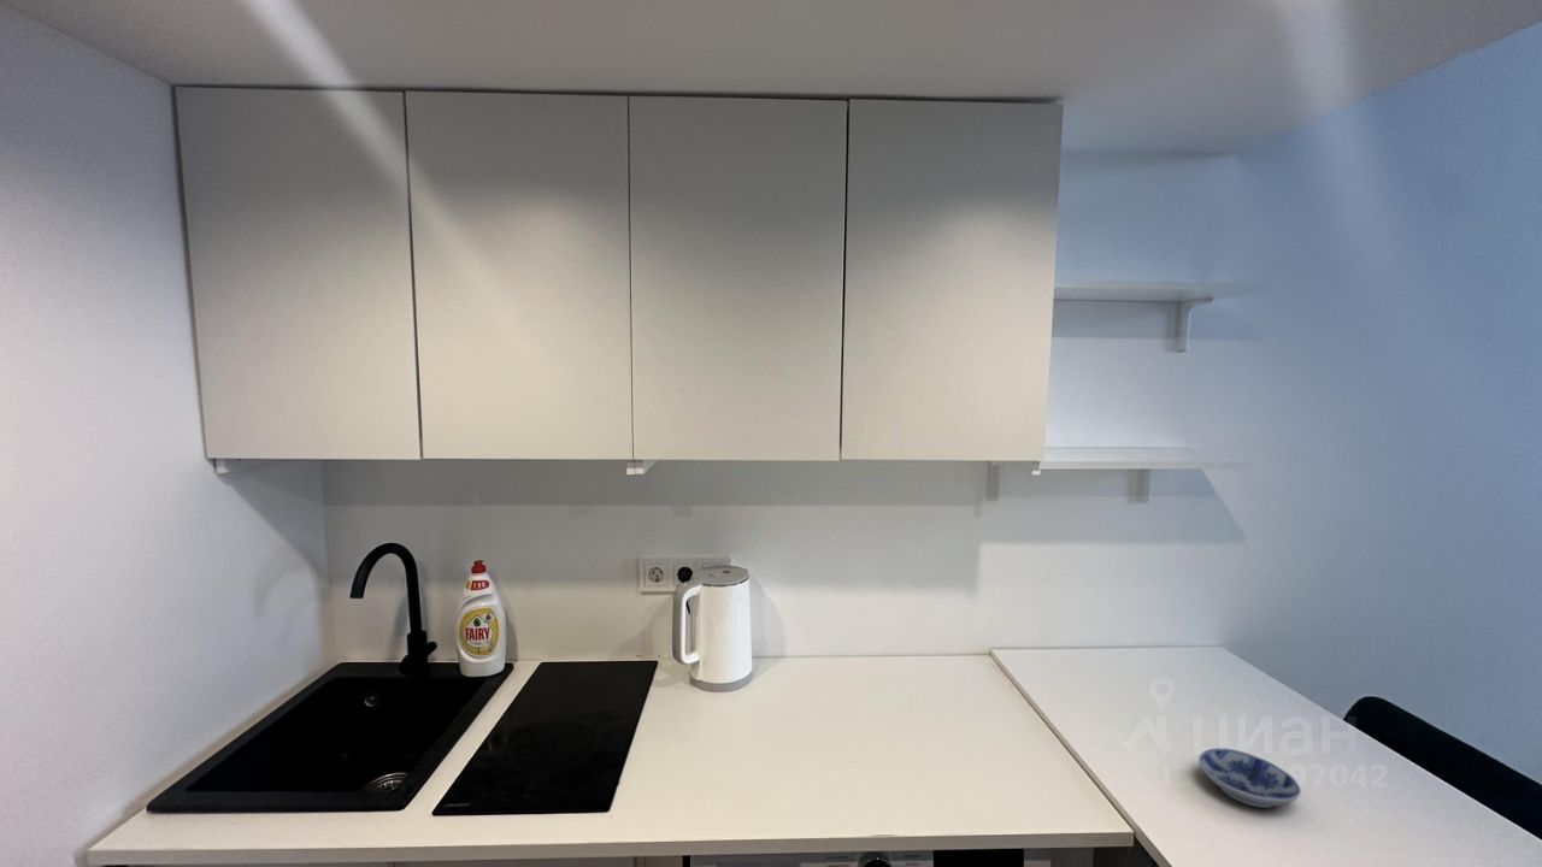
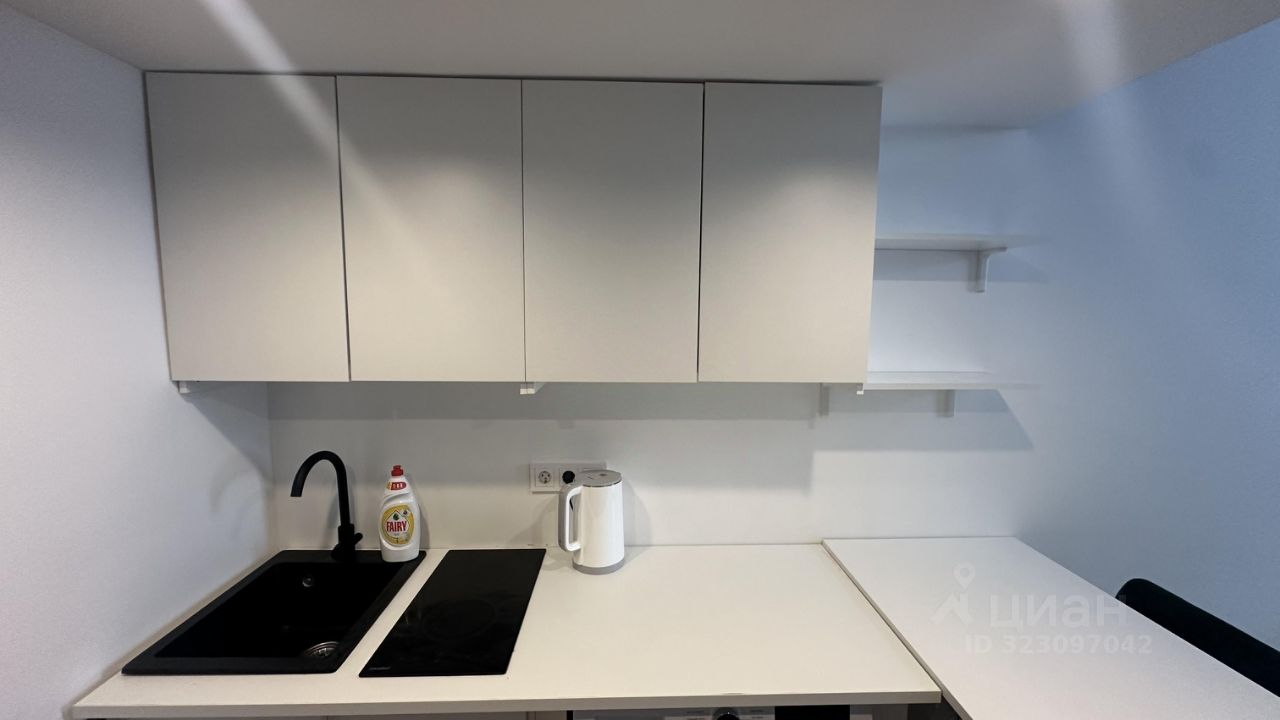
- bowl [1197,747,1302,809]
